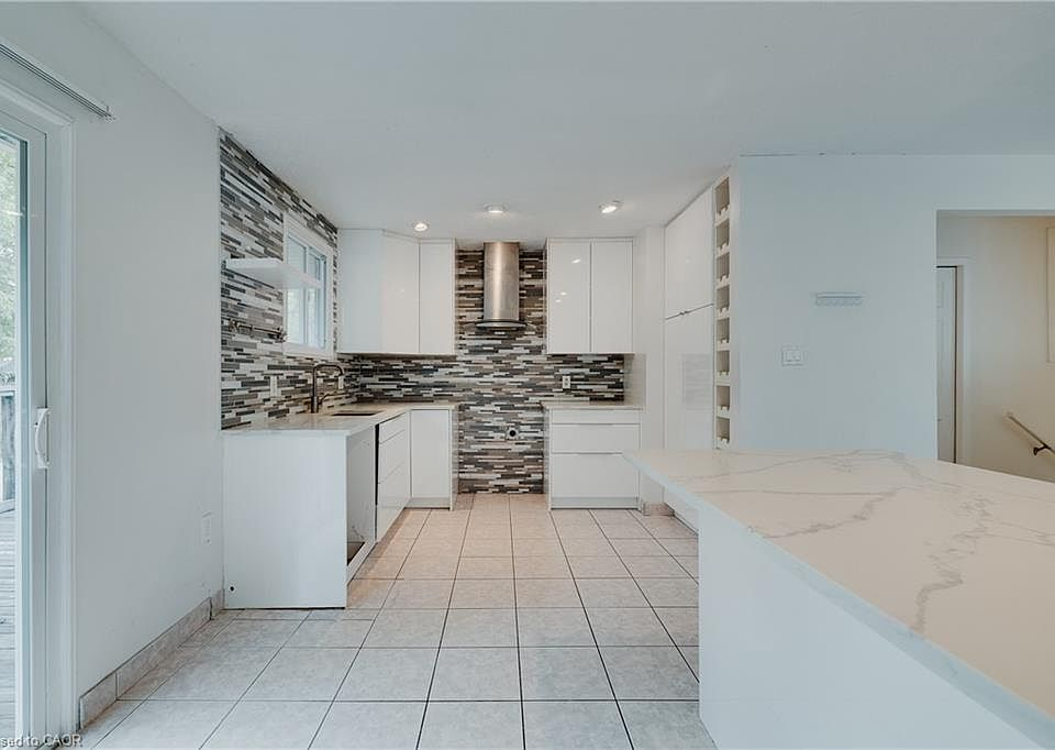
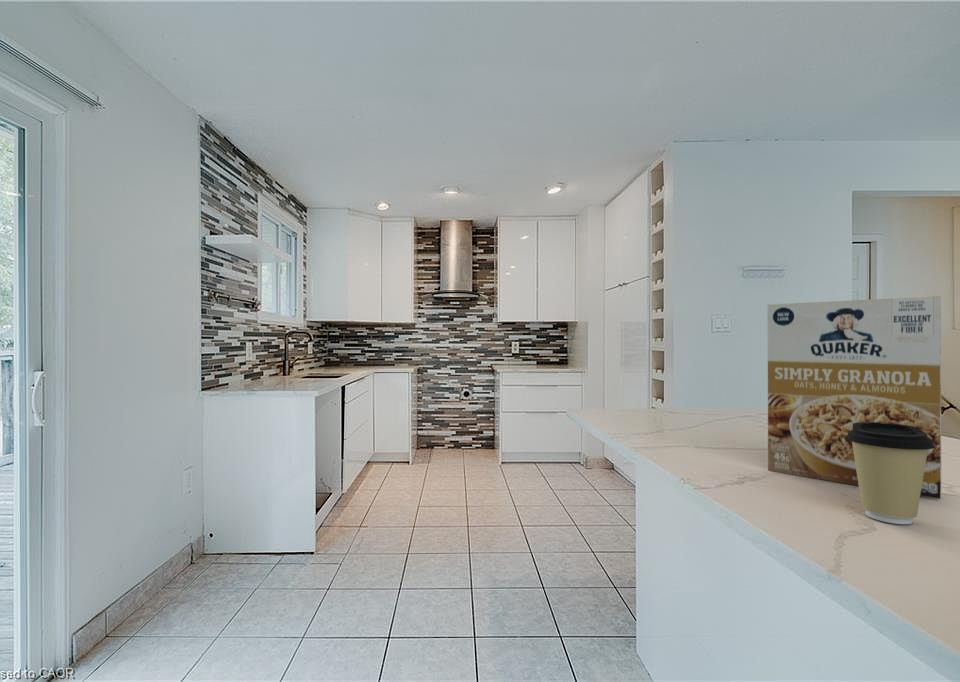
+ coffee cup [846,422,935,525]
+ cereal box [767,295,942,500]
